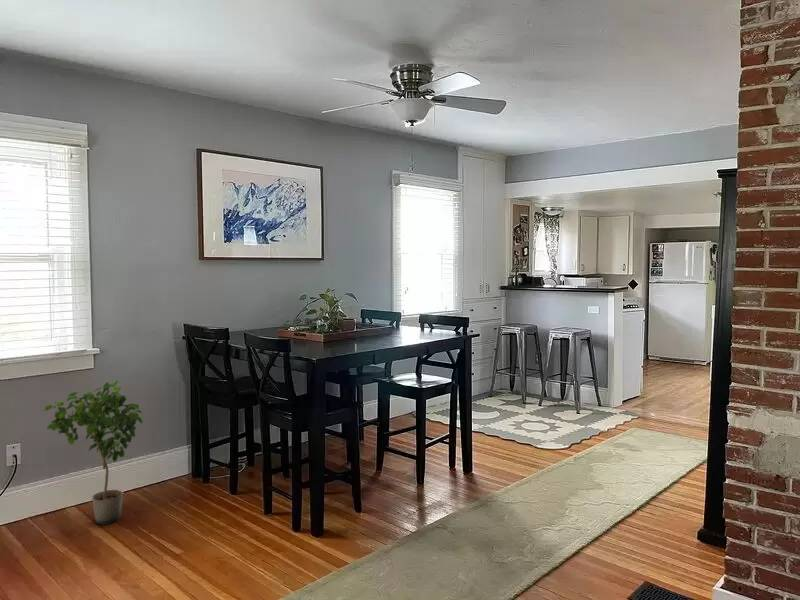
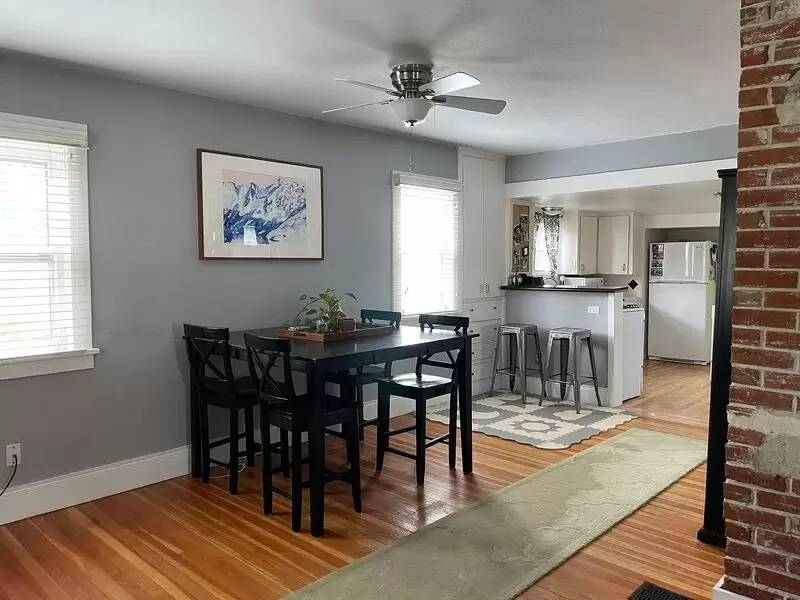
- potted plant [44,380,144,525]
